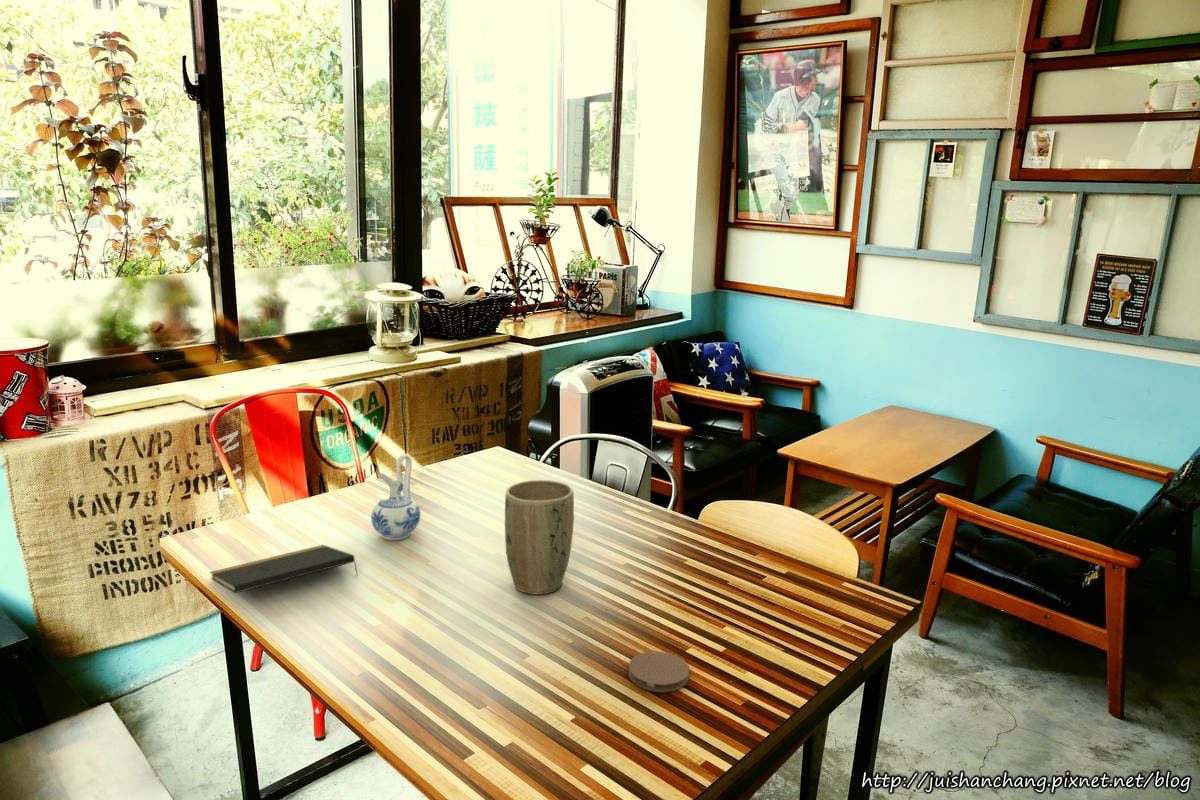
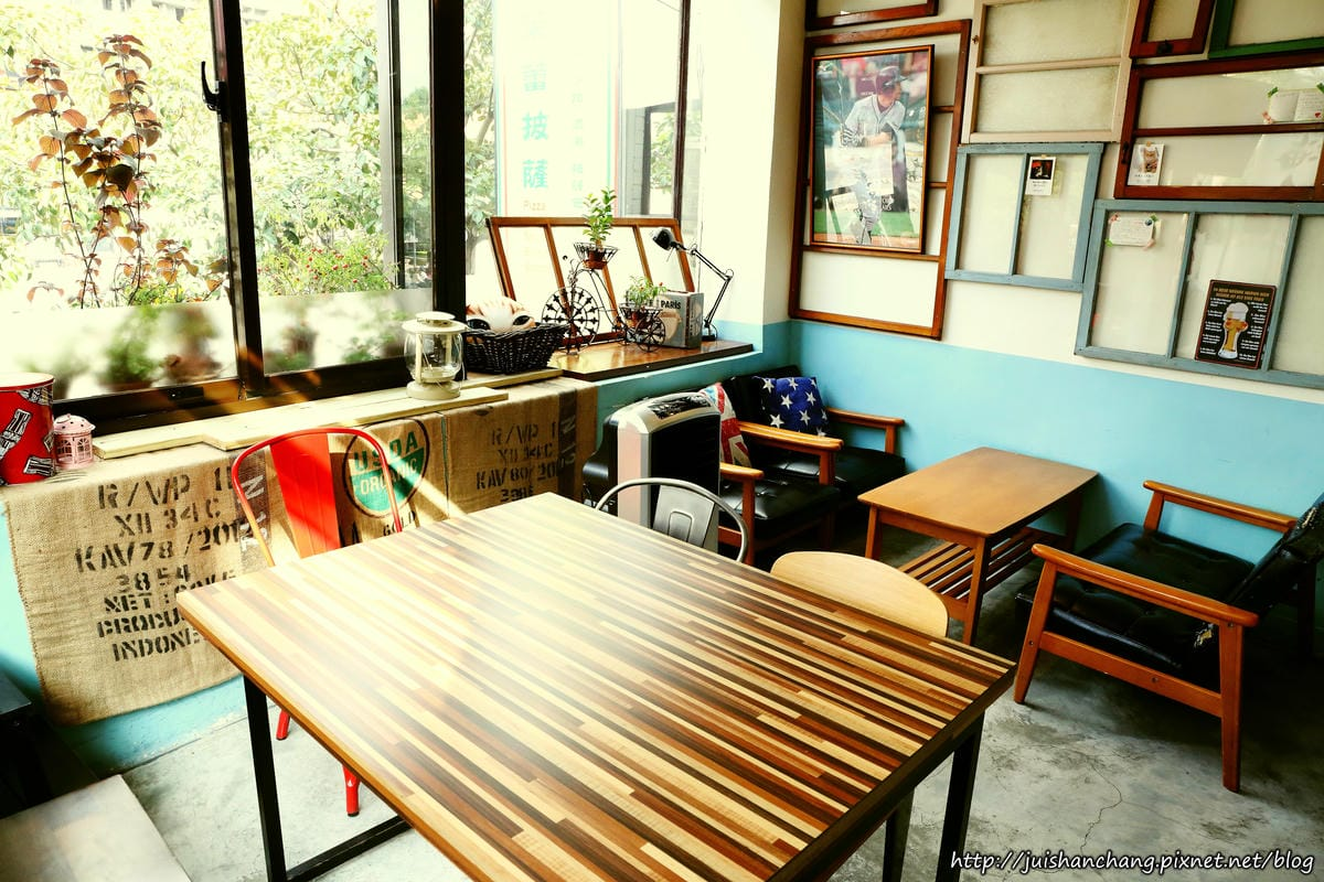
- plant pot [504,479,575,595]
- notepad [209,544,359,594]
- ceramic pitcher [370,454,421,541]
- coaster [627,650,690,693]
